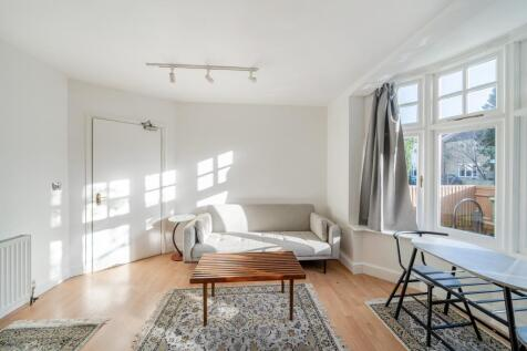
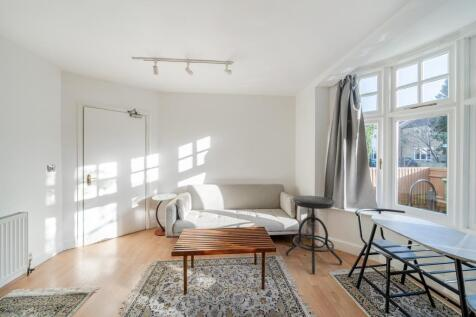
+ stool [285,195,343,275]
